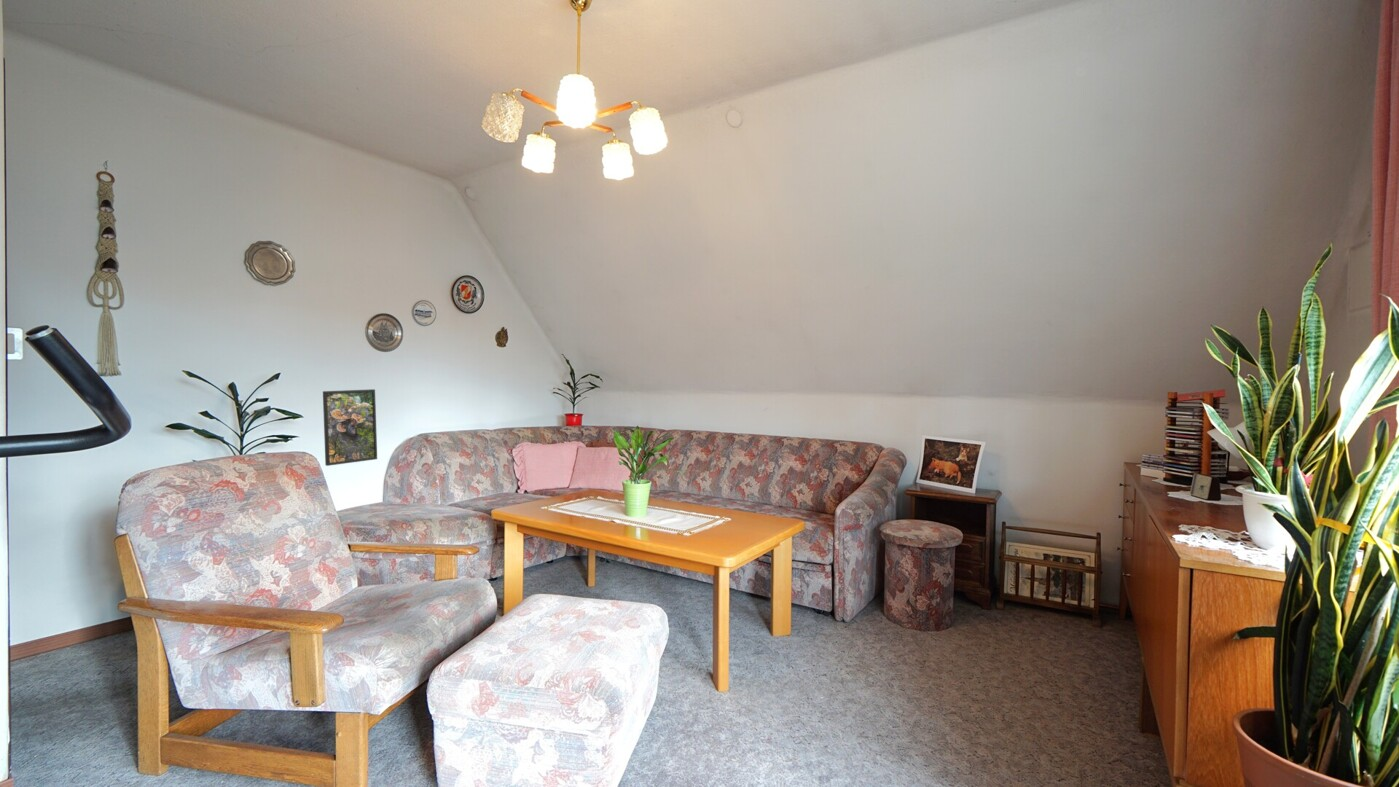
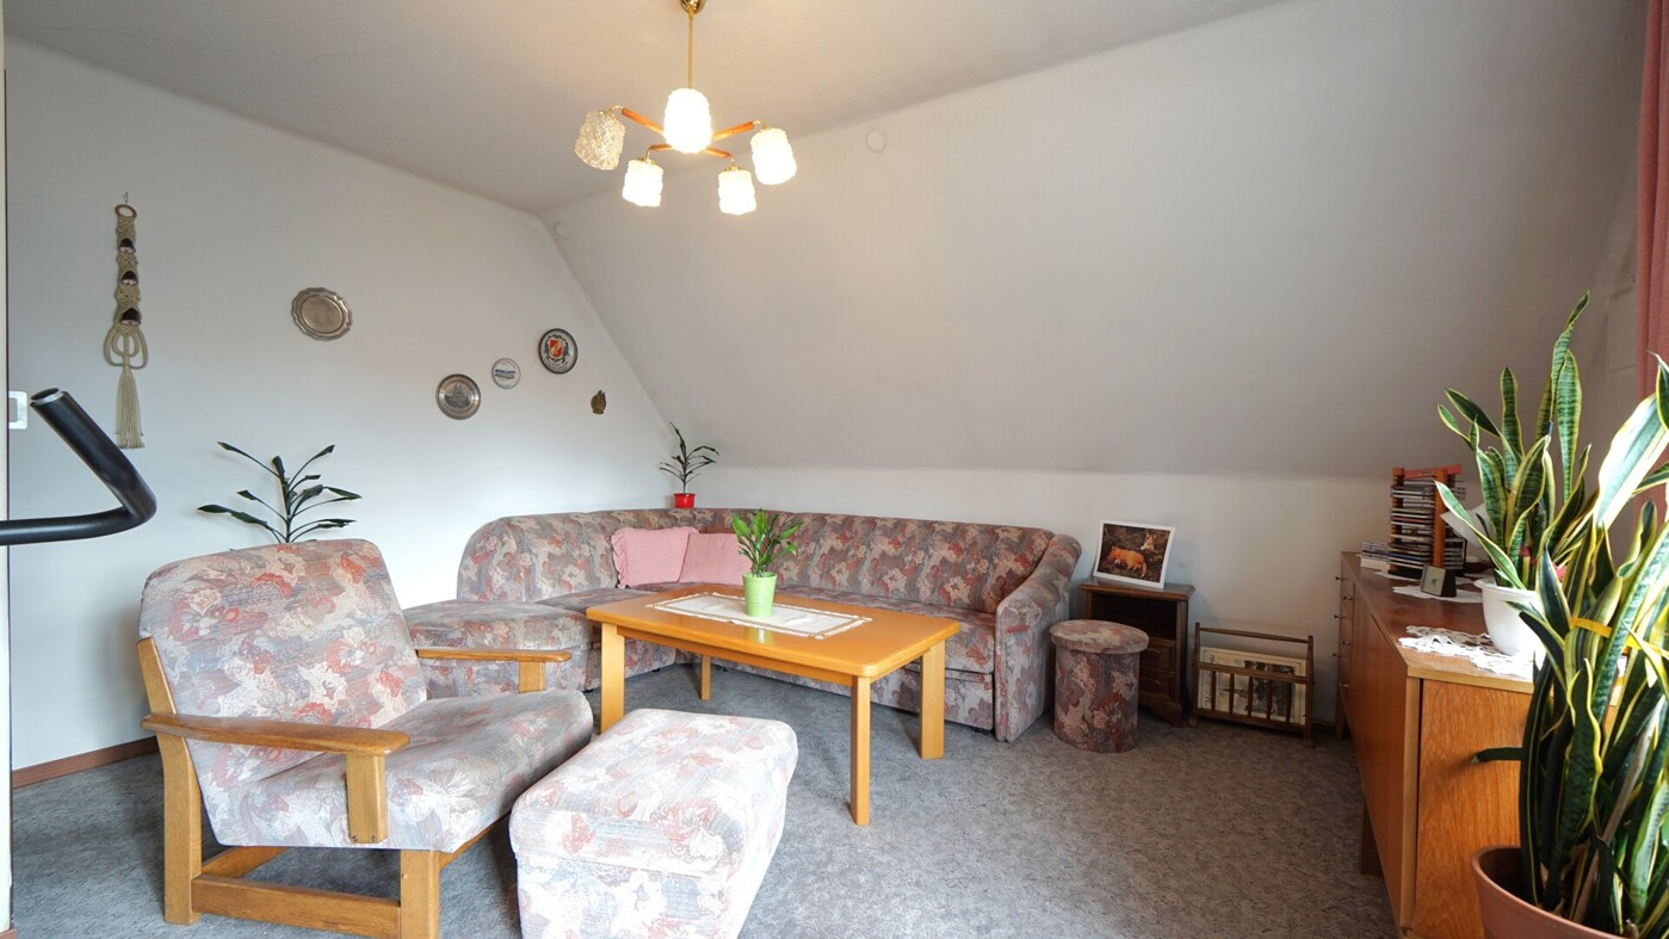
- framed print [322,388,378,467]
